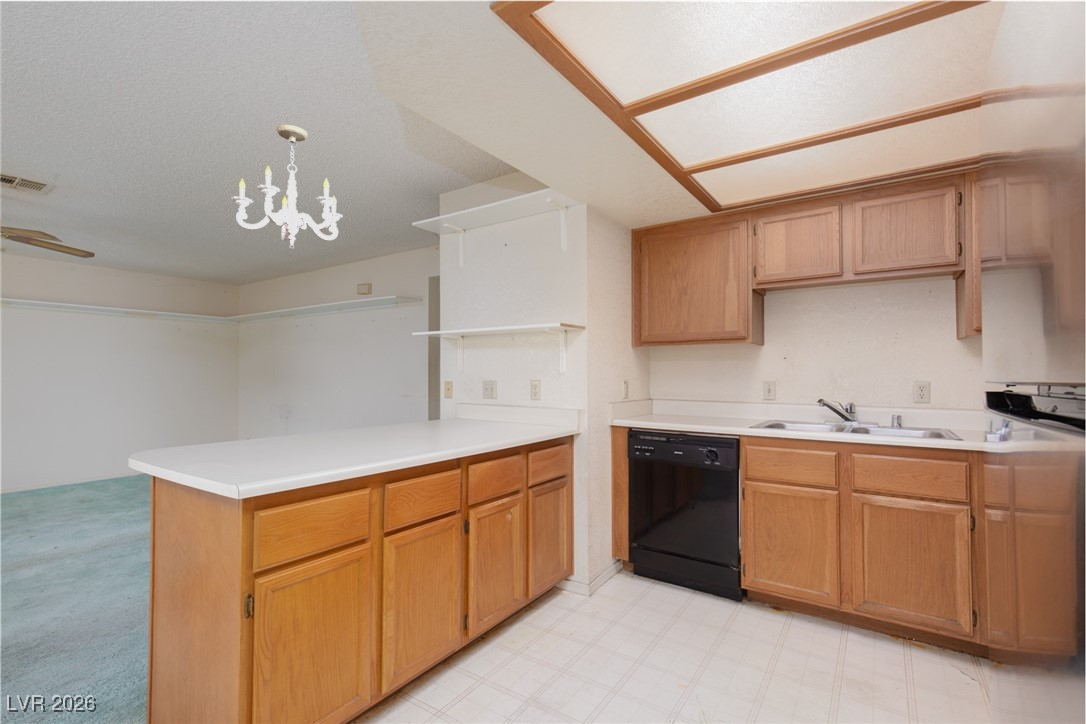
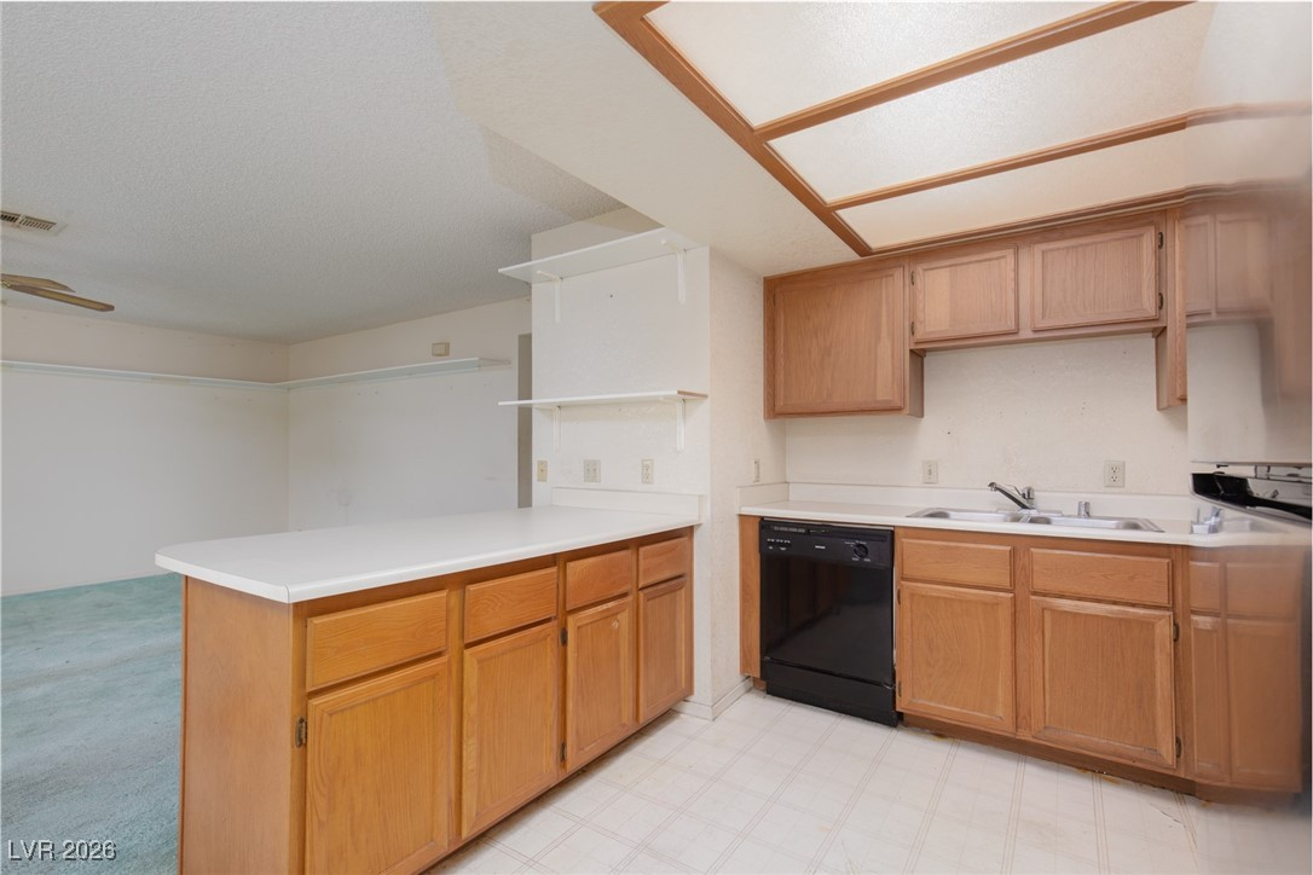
- chandelier [230,124,344,250]
